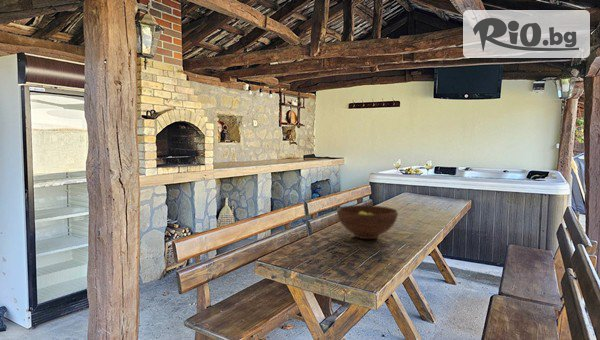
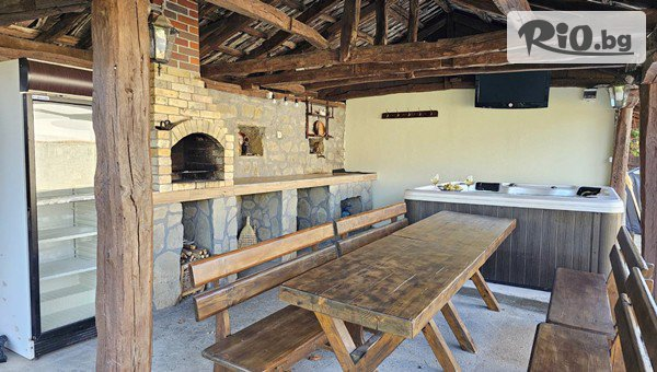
- fruit bowl [336,204,399,240]
